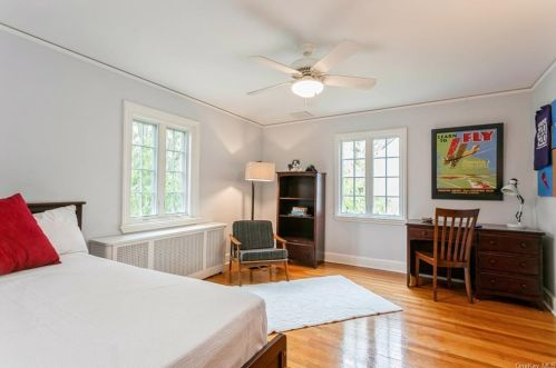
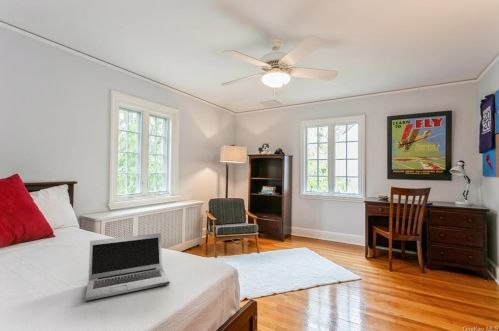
+ laptop [84,232,171,302]
